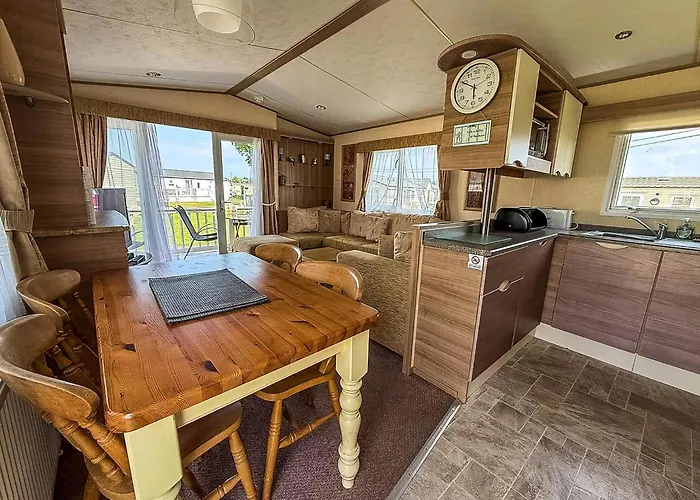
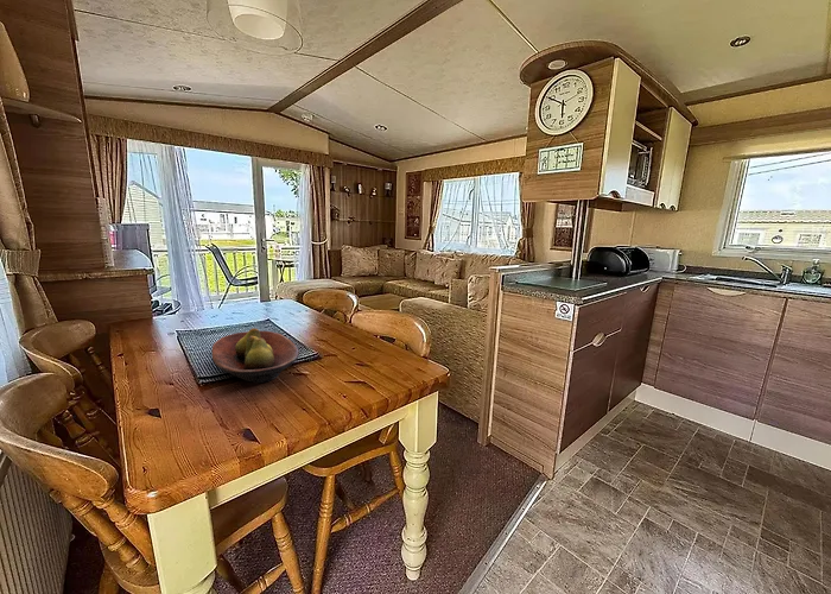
+ fruit bowl [210,327,300,384]
